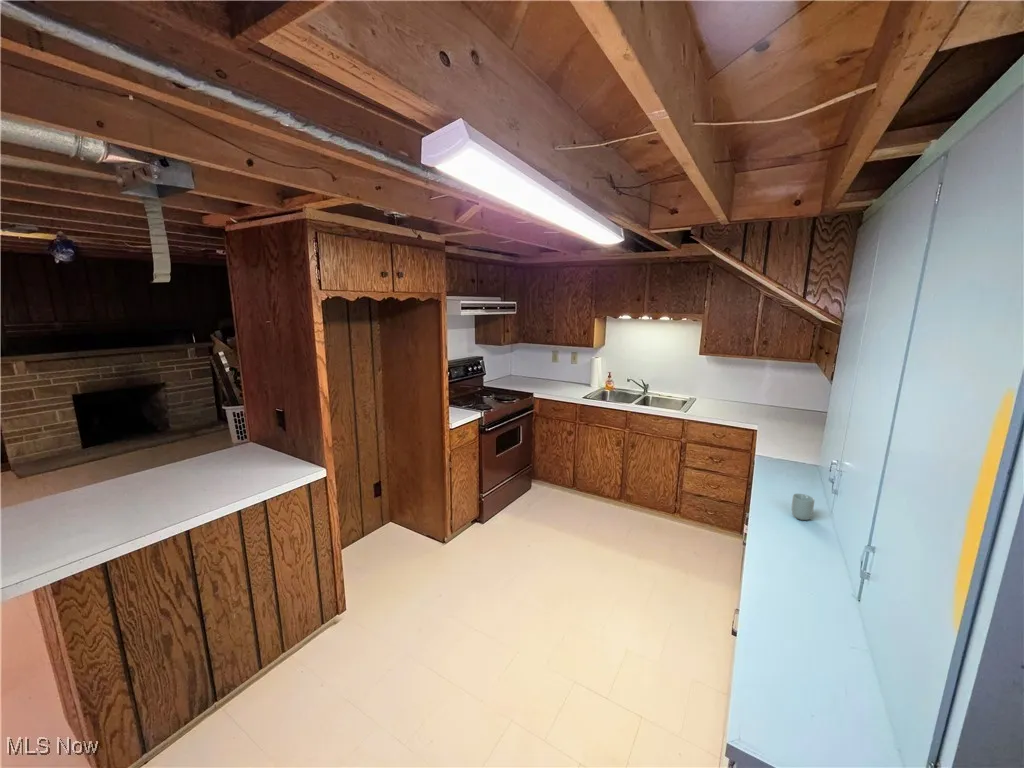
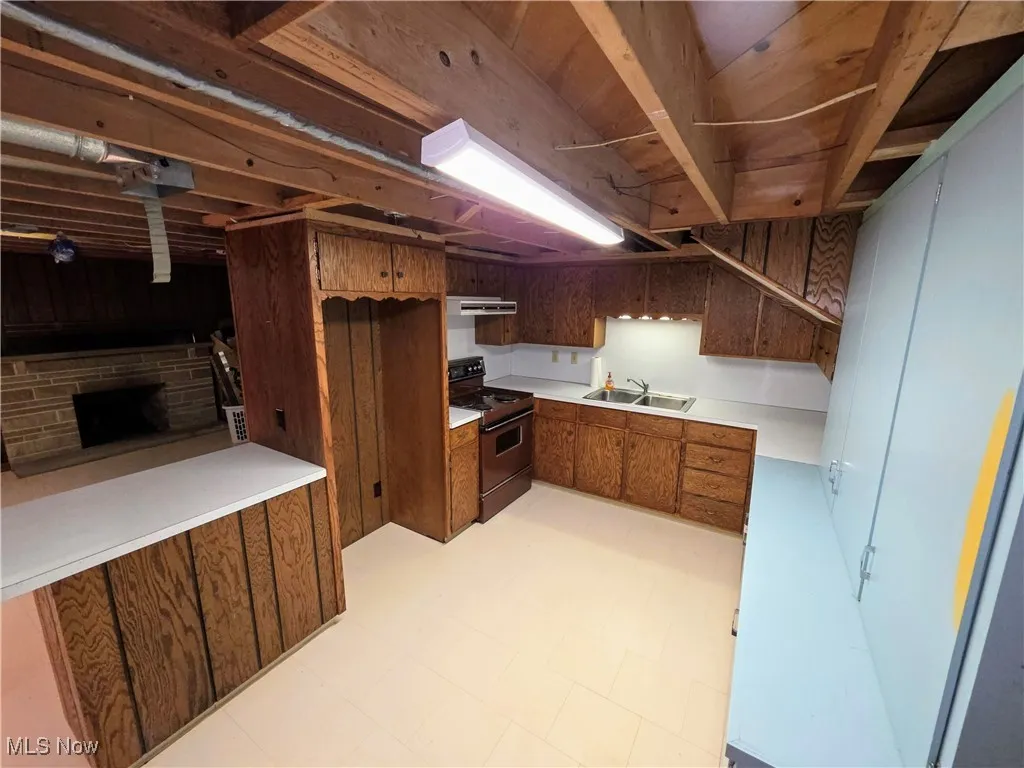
- cup [791,493,815,521]
